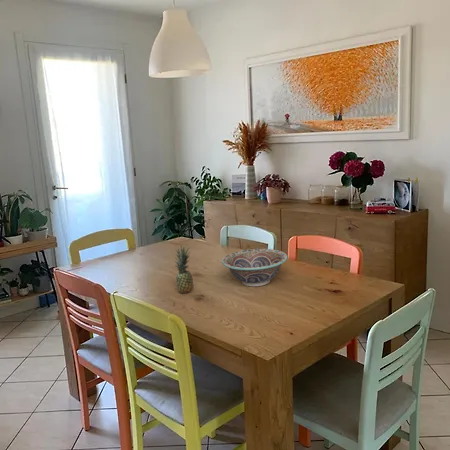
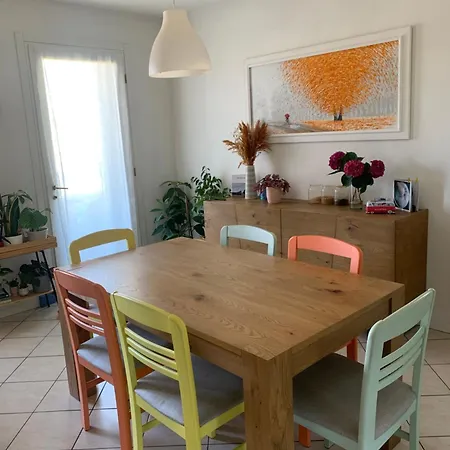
- decorative bowl [221,248,288,287]
- fruit [173,245,194,295]
